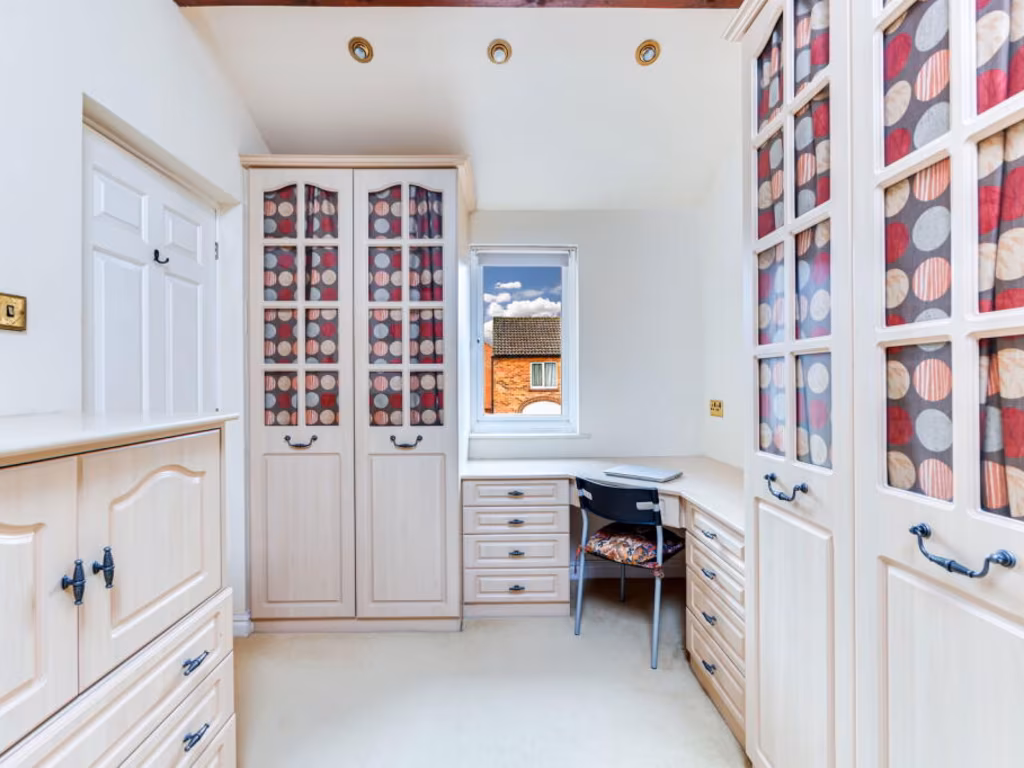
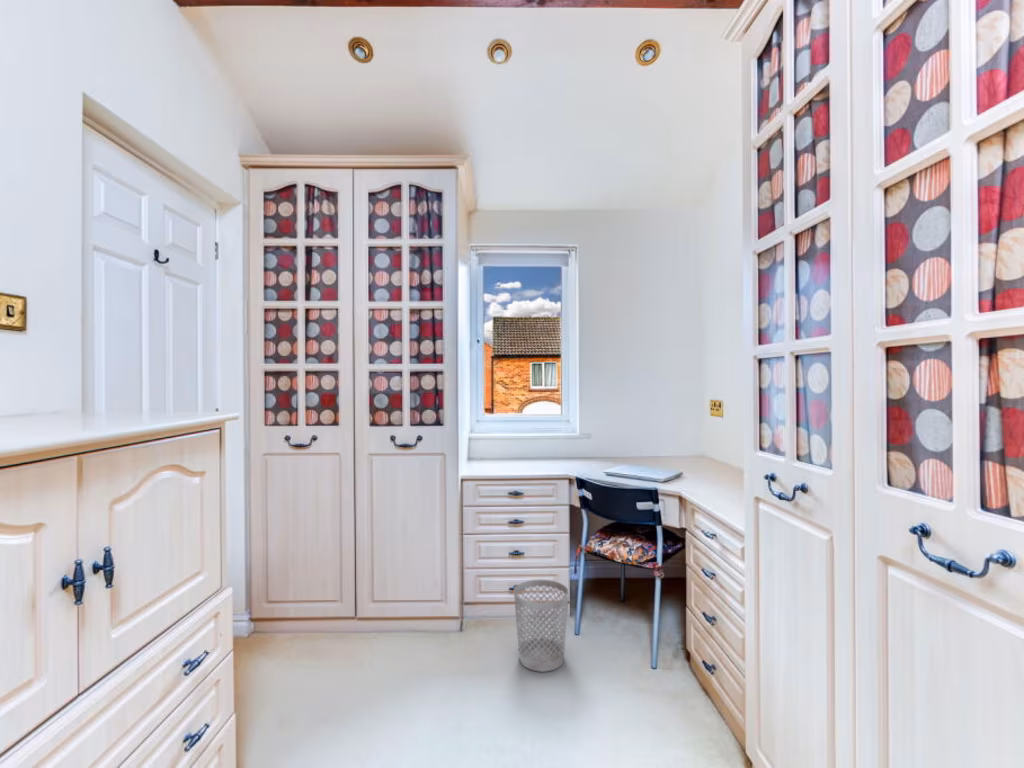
+ wastebasket [513,579,570,673]
